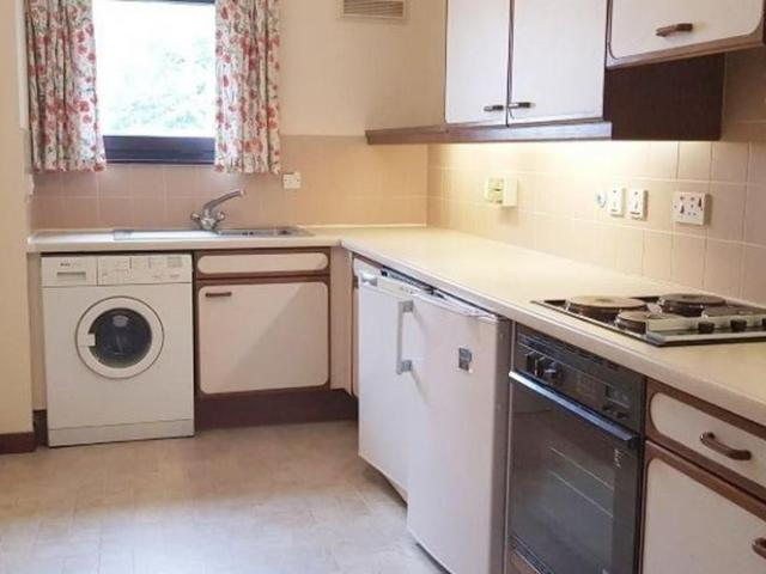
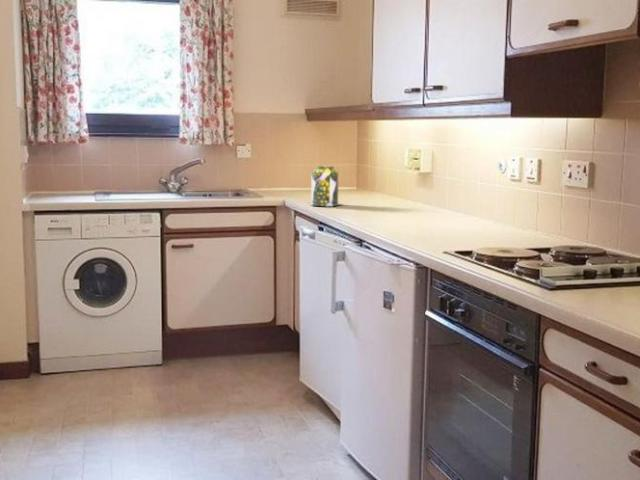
+ jar [310,165,339,207]
